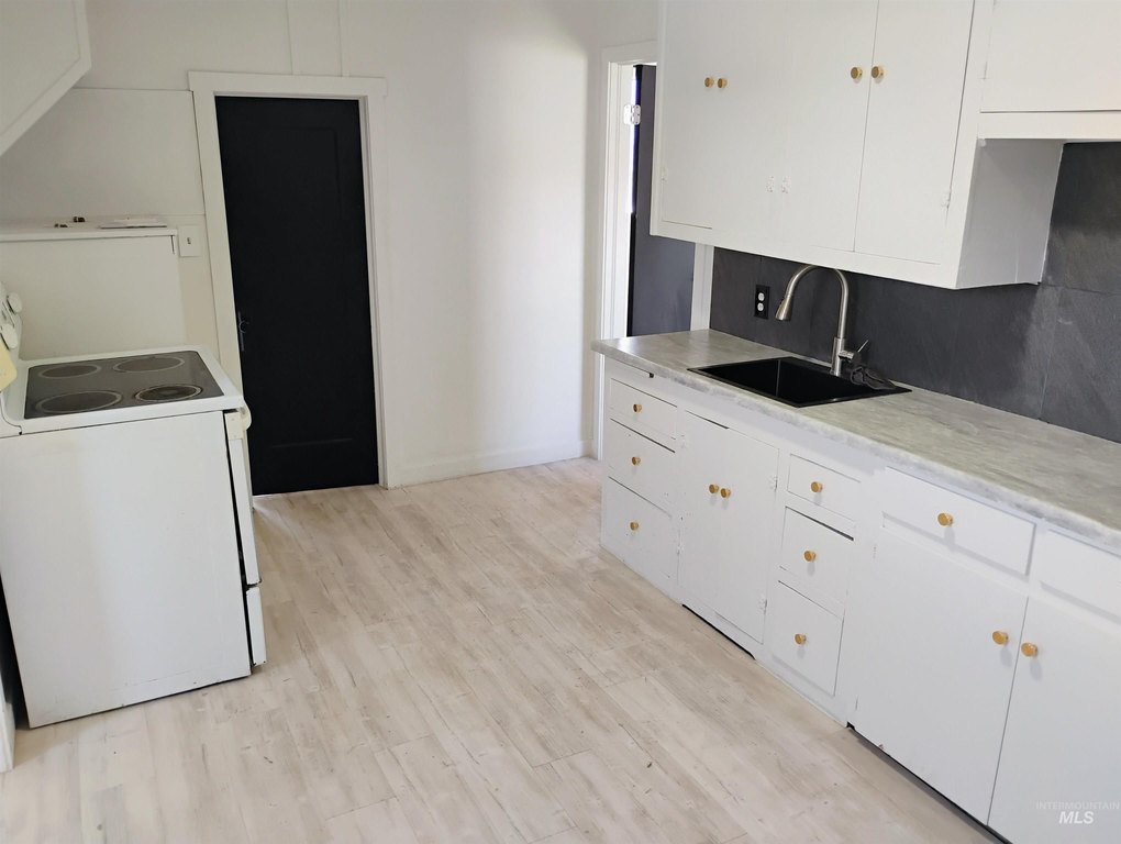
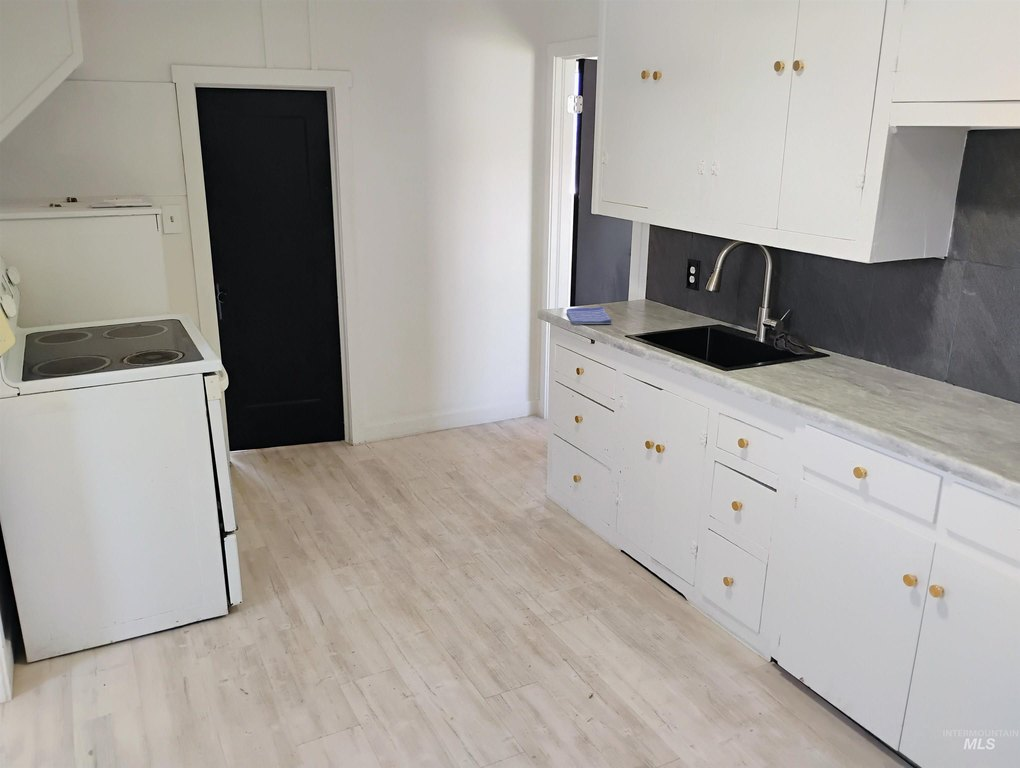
+ dish towel [566,306,613,325]
